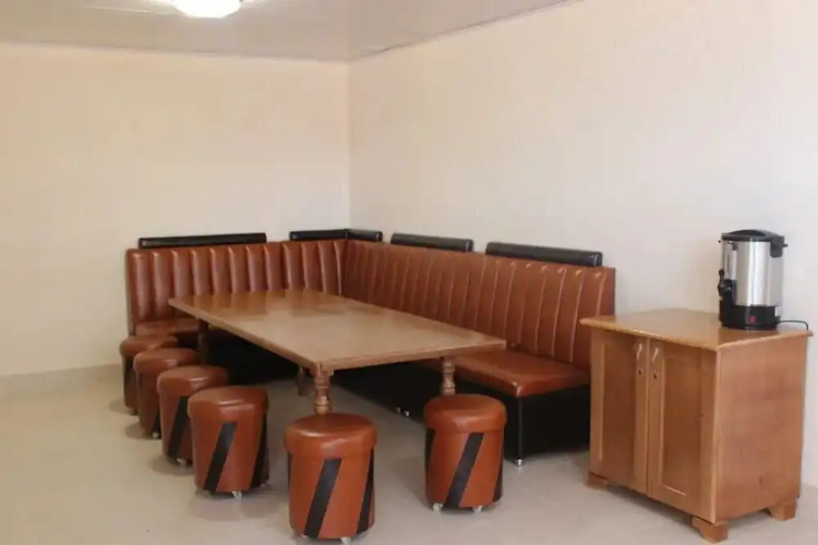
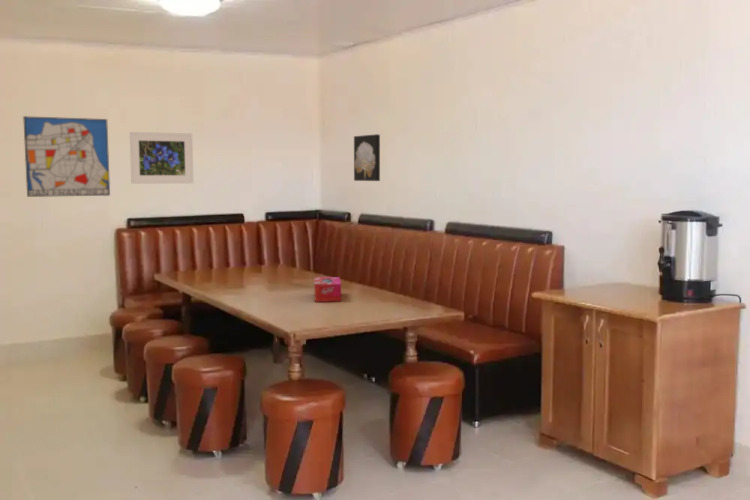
+ wall art [22,115,111,198]
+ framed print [129,131,194,185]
+ wall art [353,133,381,182]
+ tissue box [313,276,342,303]
